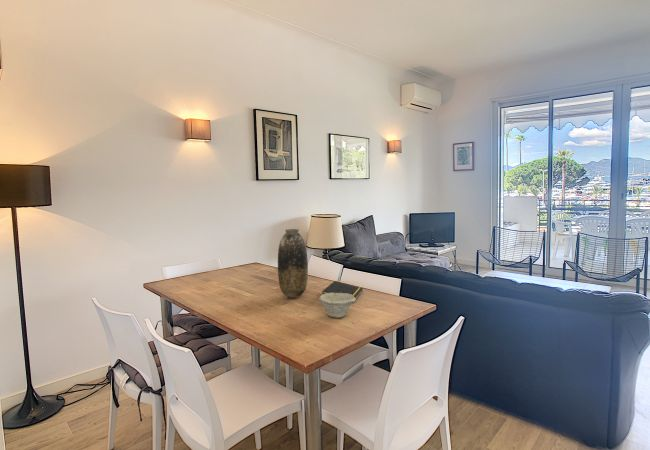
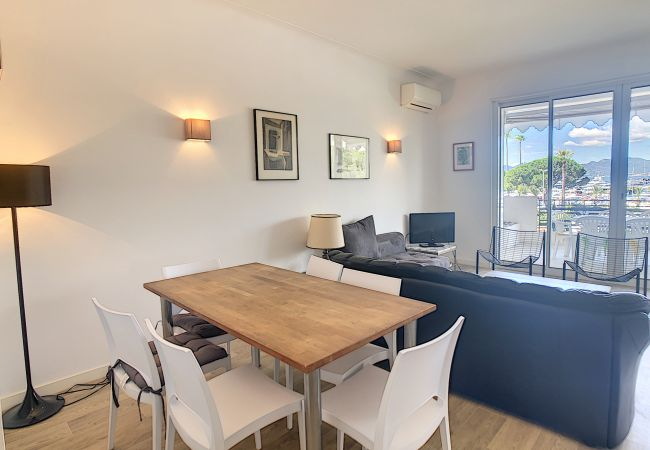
- bowl [318,293,356,319]
- notepad [321,280,364,300]
- vase [277,228,309,299]
